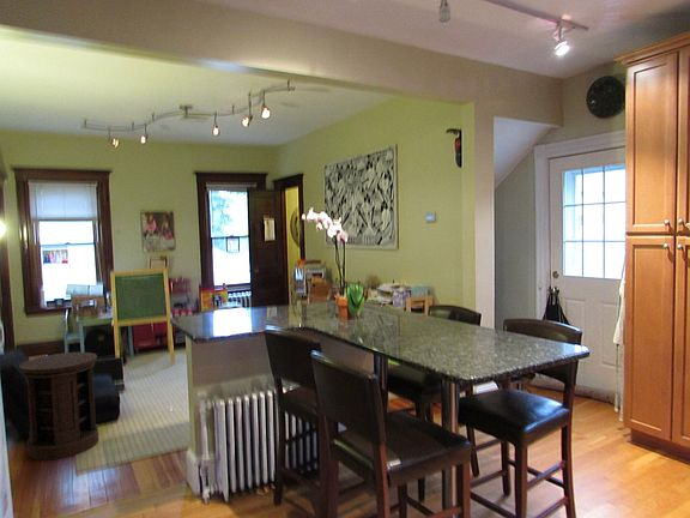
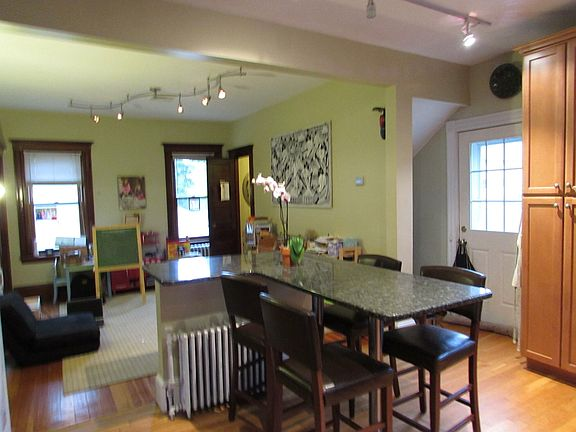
- side table [18,351,99,462]
